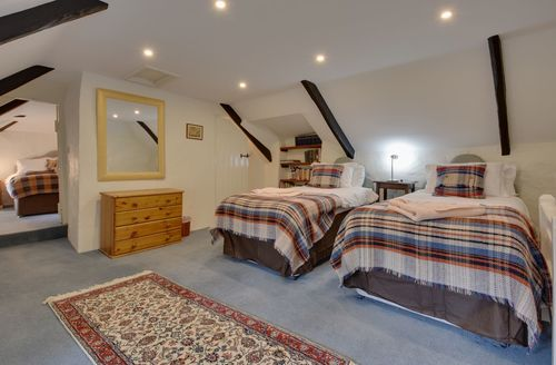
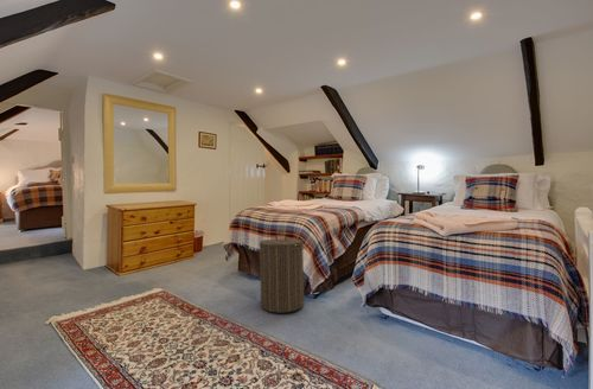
+ laundry hamper [259,230,306,314]
